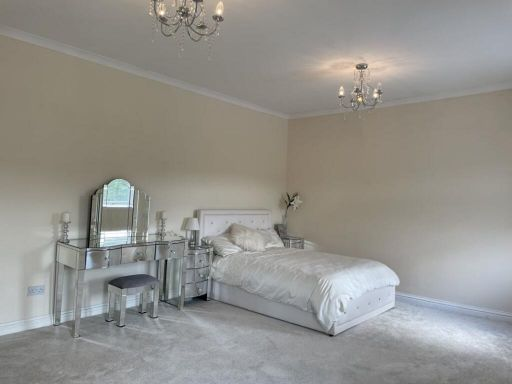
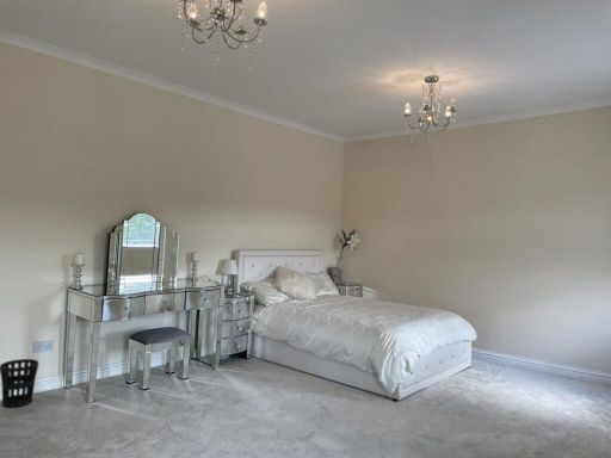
+ wastebasket [0,358,39,408]
